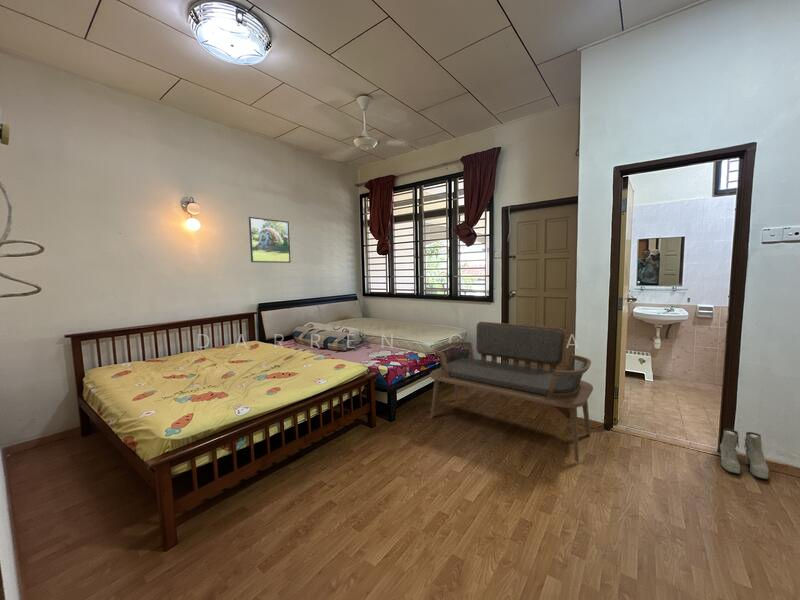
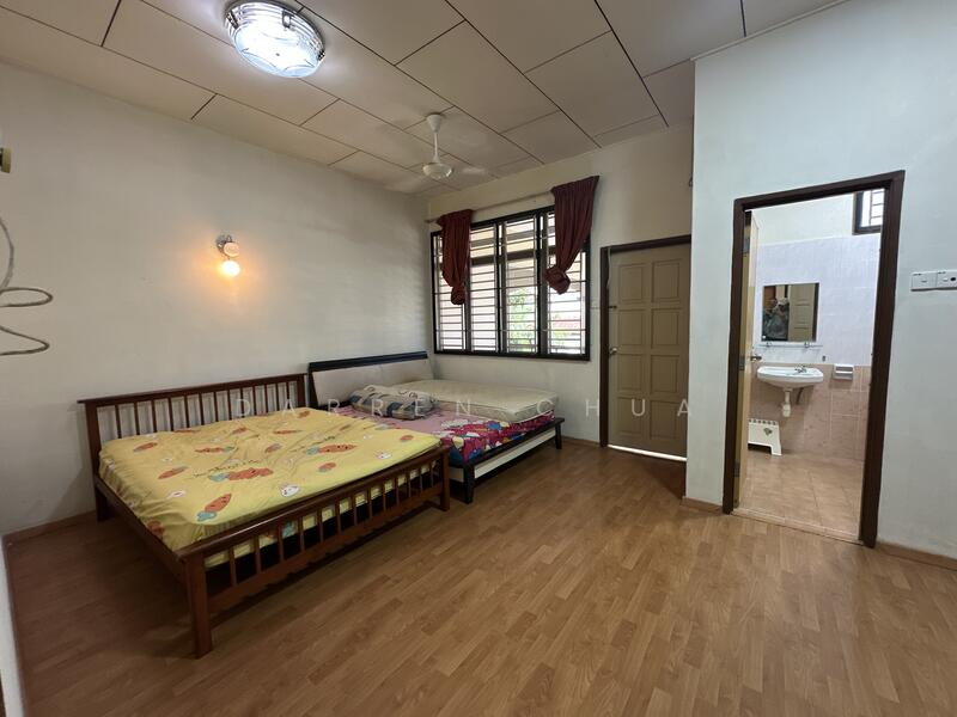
- boots [719,428,770,480]
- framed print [248,216,292,264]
- bench [429,321,594,463]
